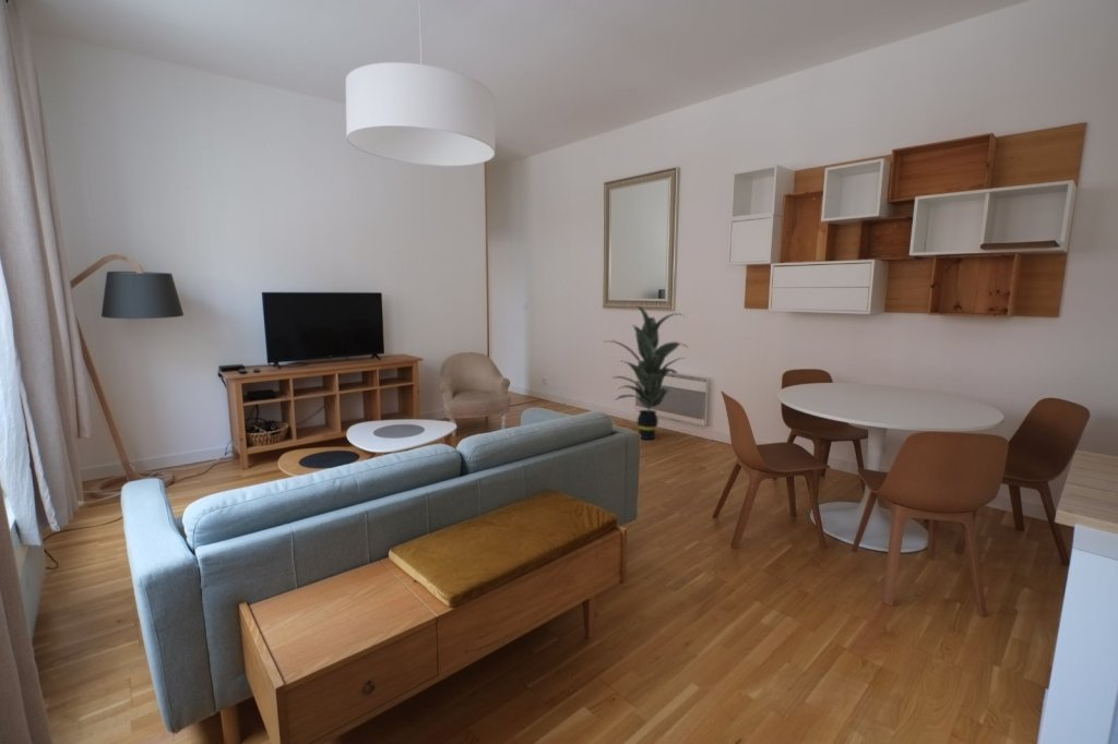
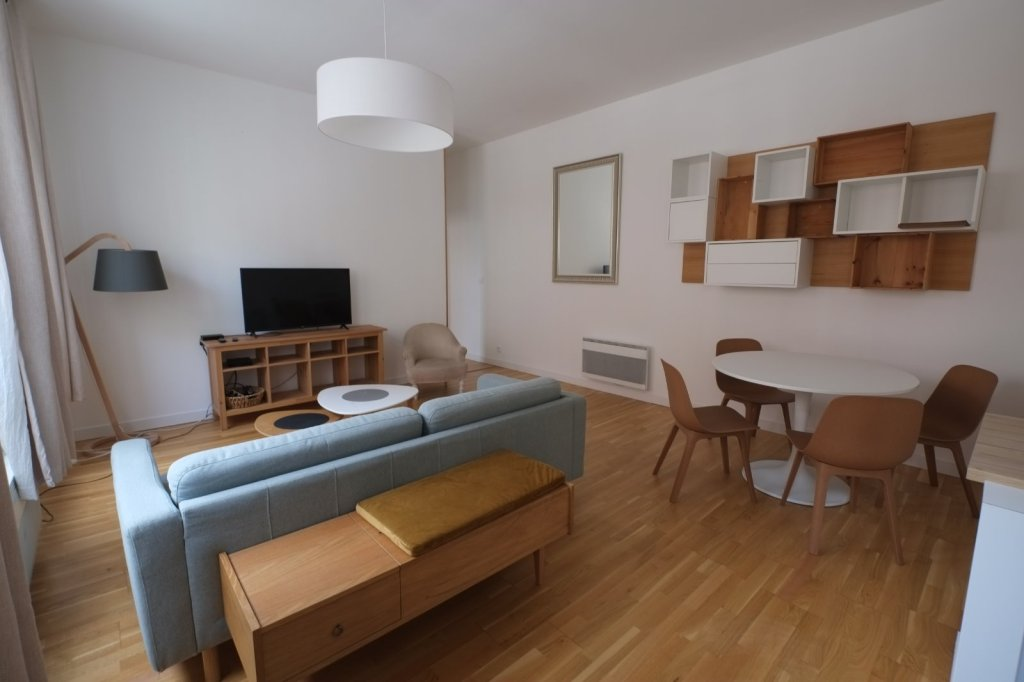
- indoor plant [600,304,689,441]
